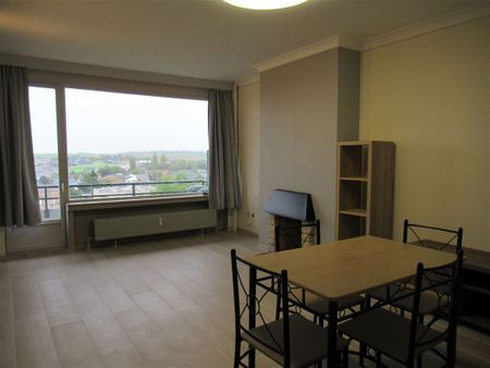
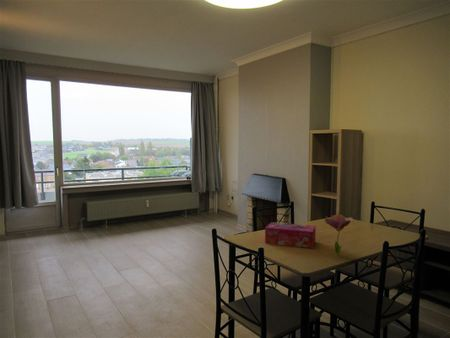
+ flower [324,211,354,256]
+ tissue box [264,221,317,249]
